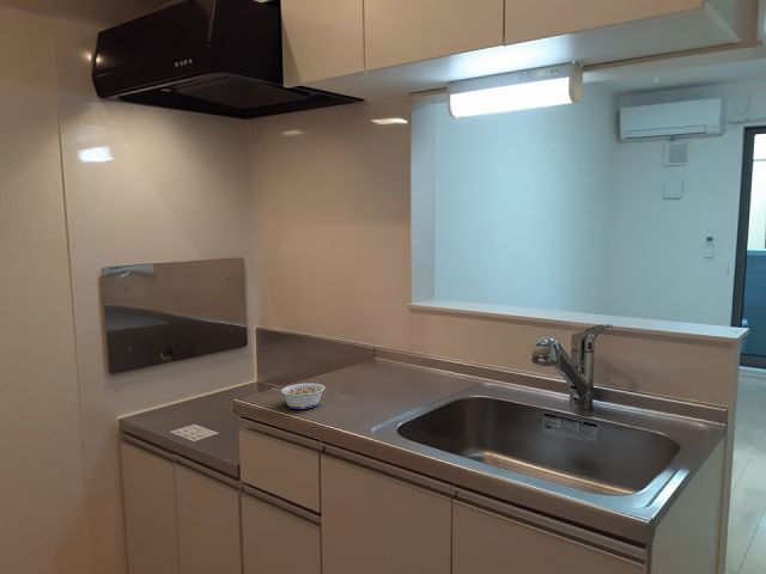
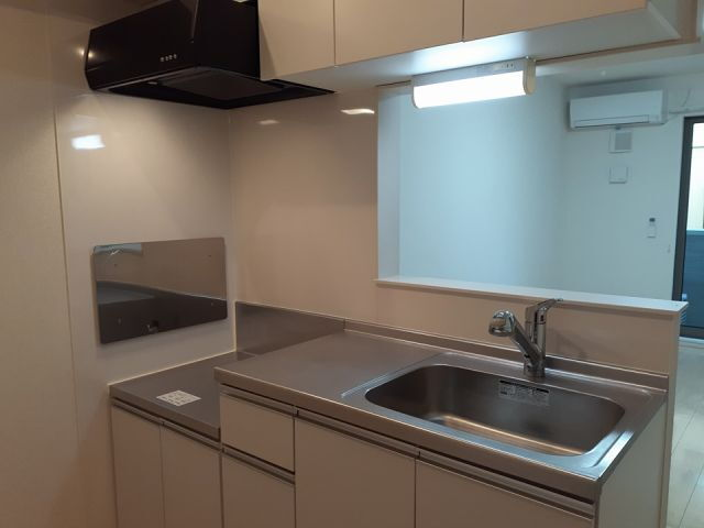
- legume [270,381,326,410]
